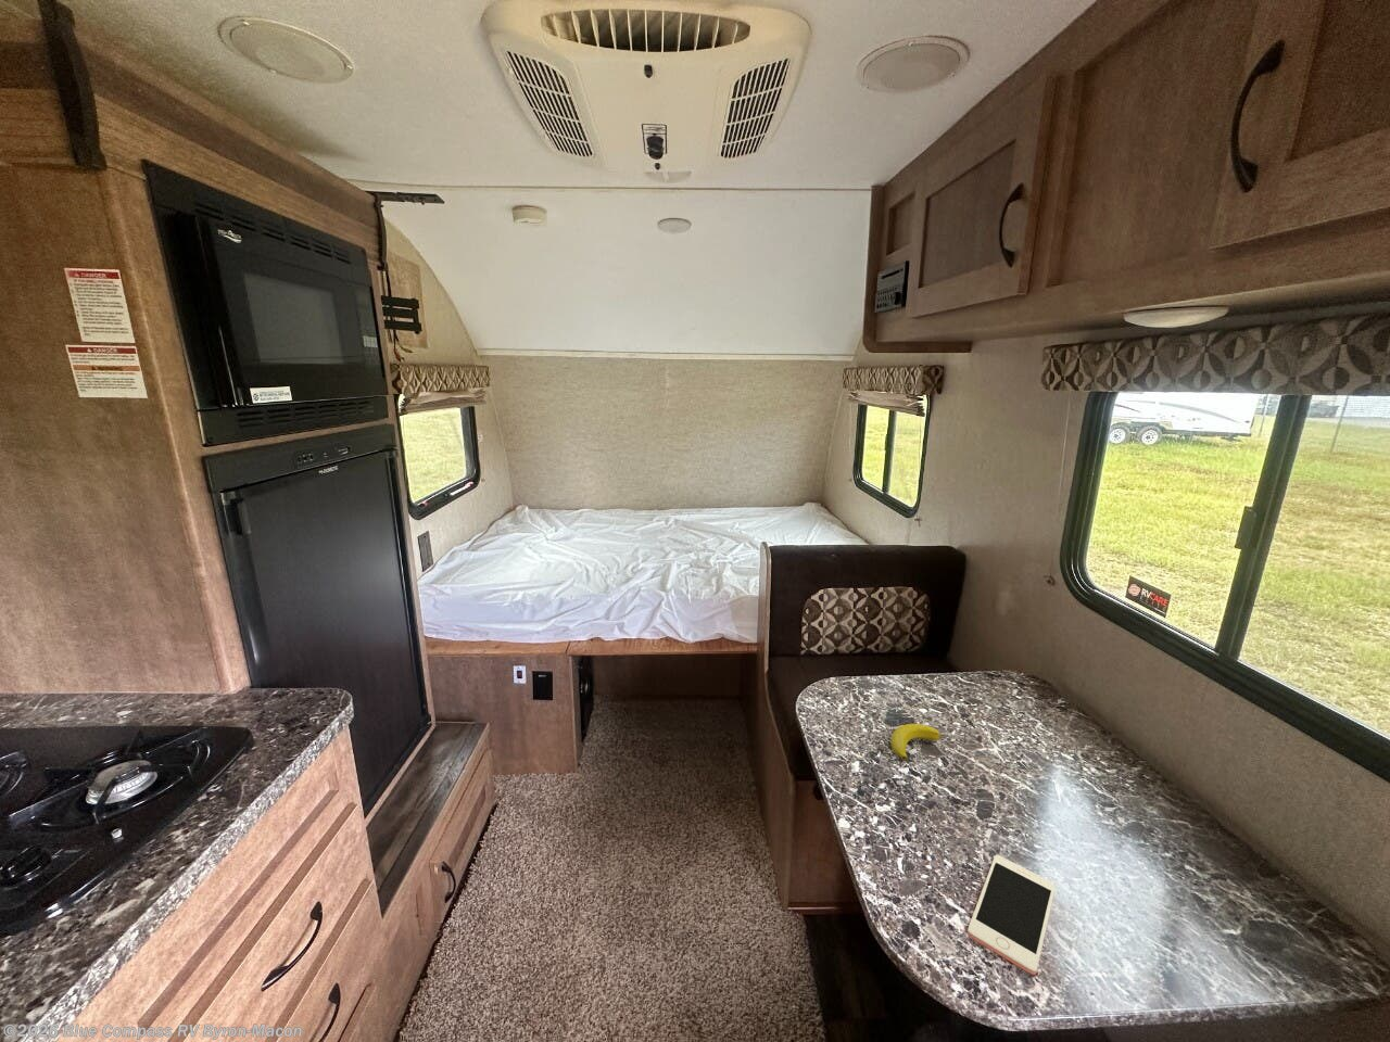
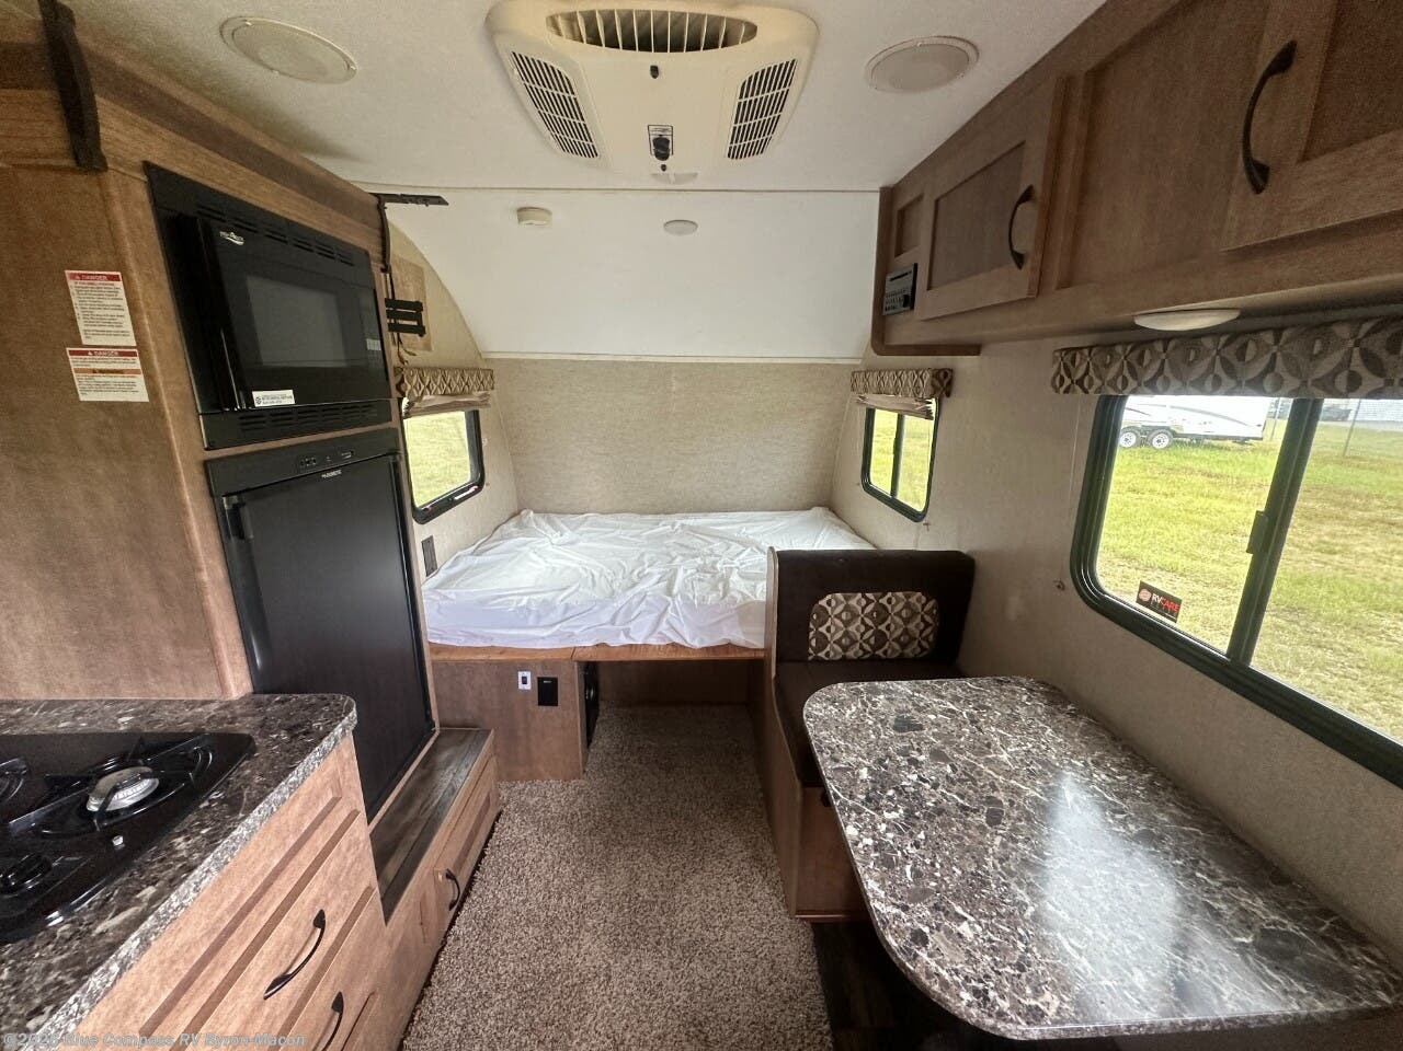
- cell phone [966,854,1056,976]
- banana [890,722,941,762]
